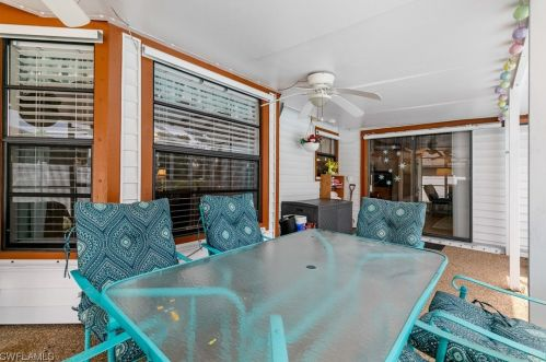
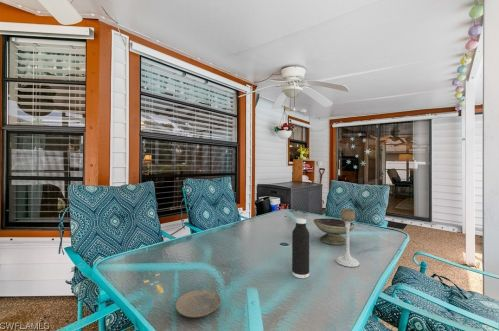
+ plate [174,288,222,318]
+ water bottle [291,217,310,279]
+ decorative bowl [313,218,356,246]
+ candle holder [335,208,360,268]
